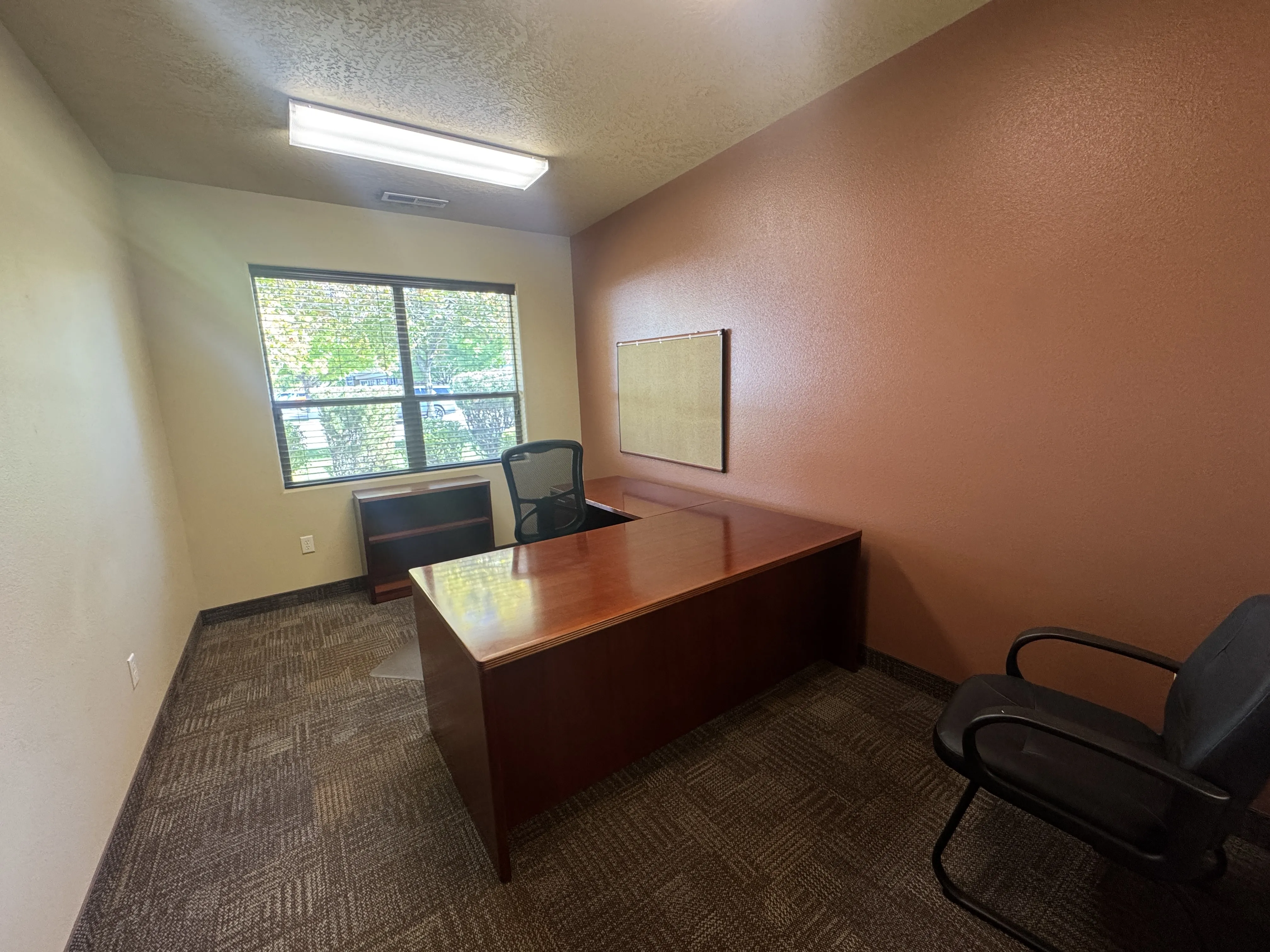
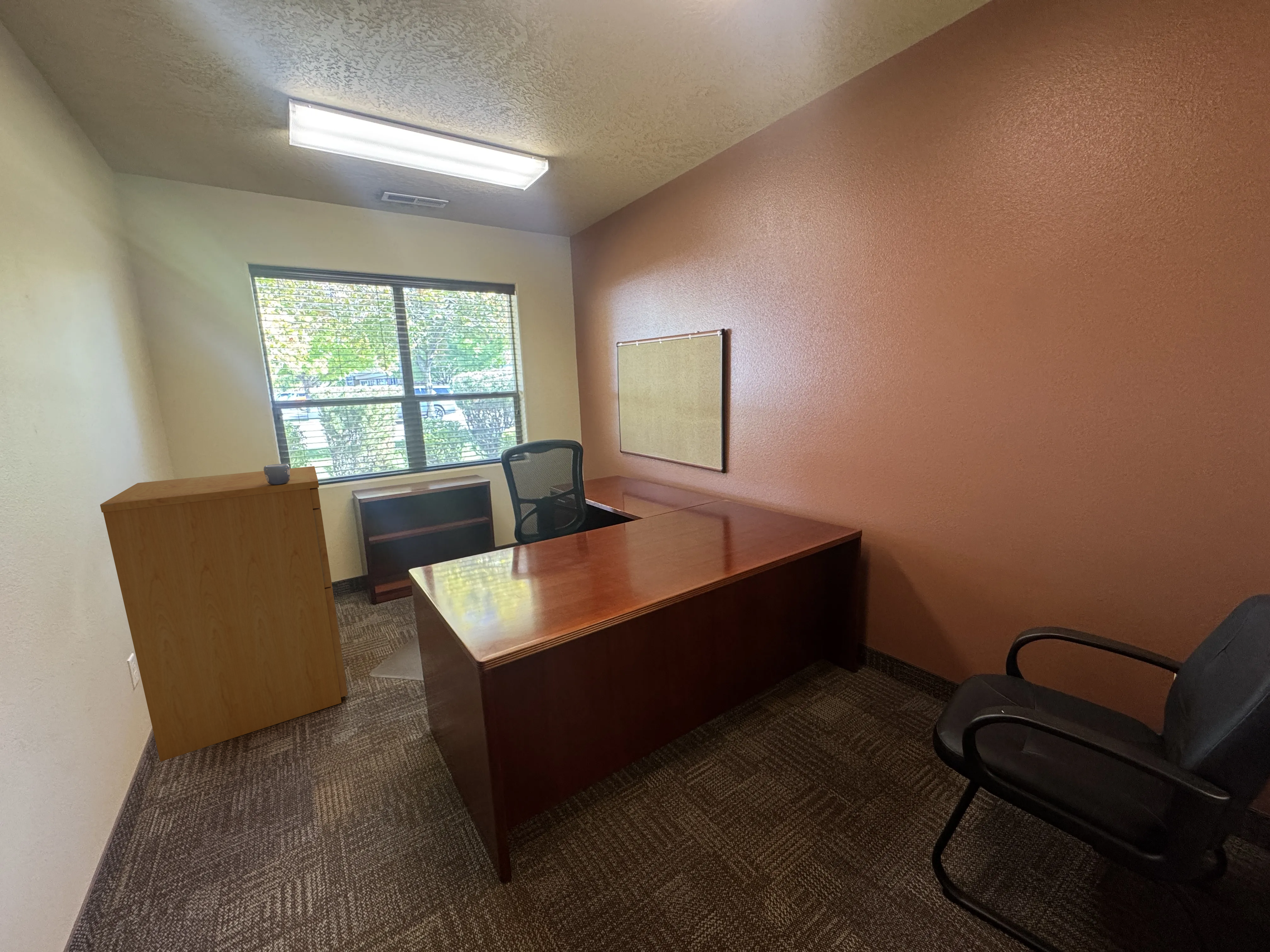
+ mug [263,463,290,485]
+ filing cabinet [100,466,348,762]
